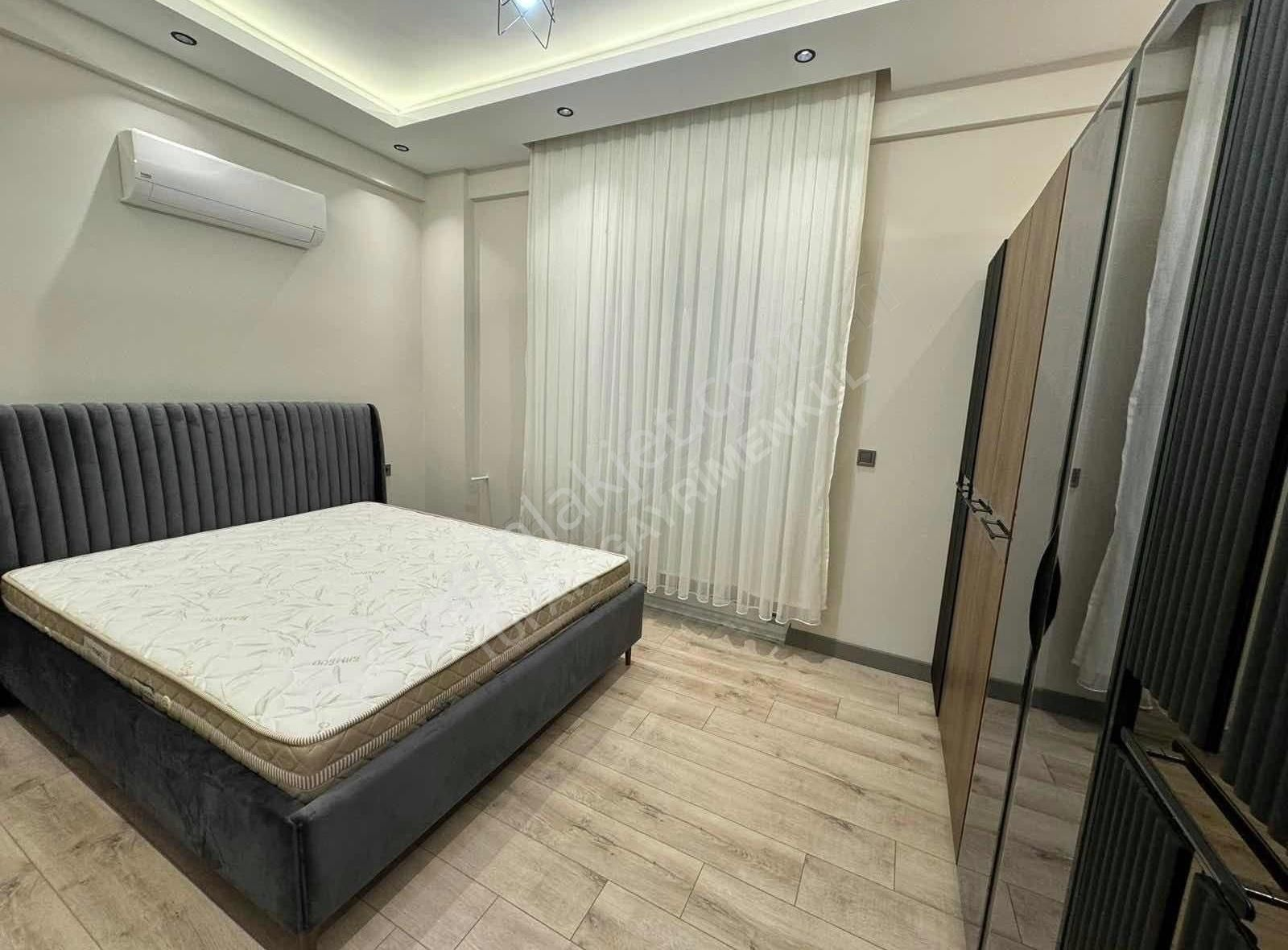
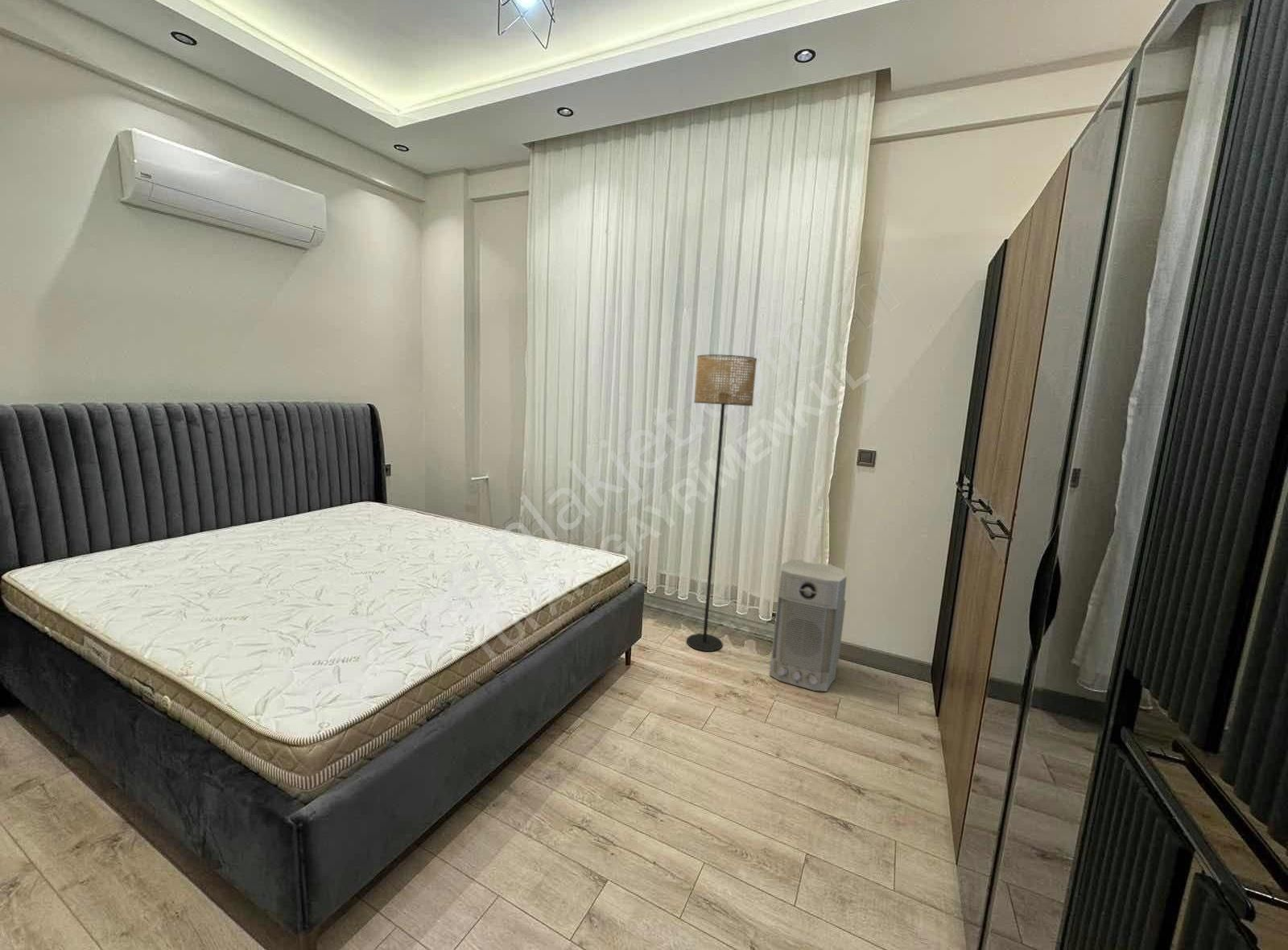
+ floor lamp [686,353,758,652]
+ air purifier [769,559,848,692]
